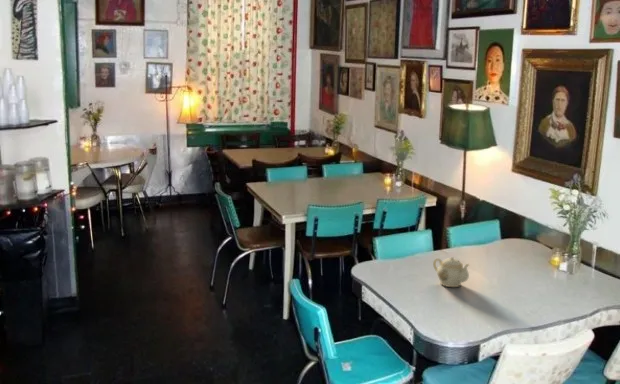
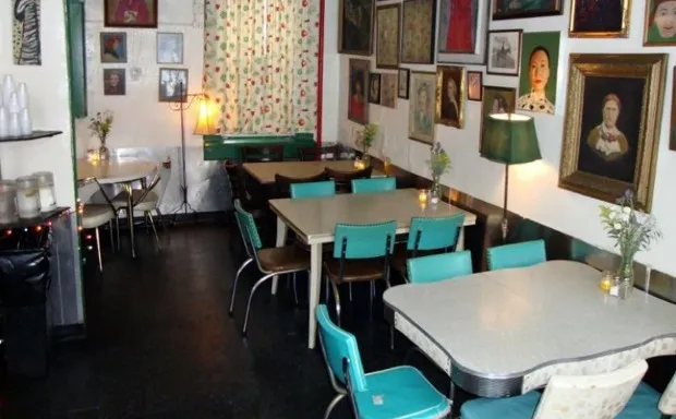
- teapot [432,256,470,288]
